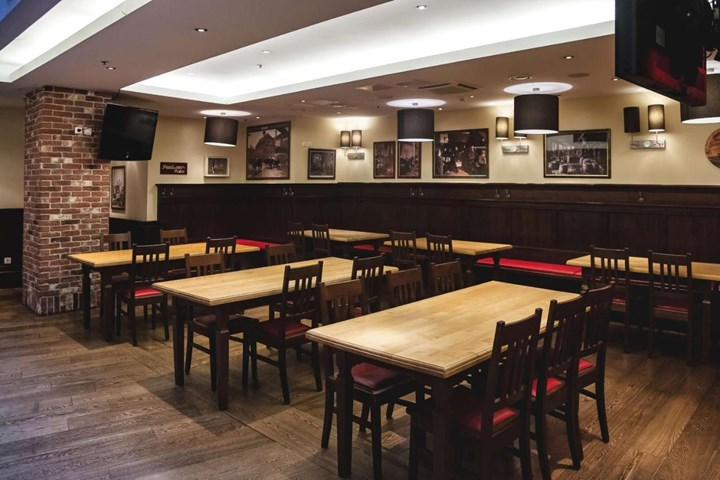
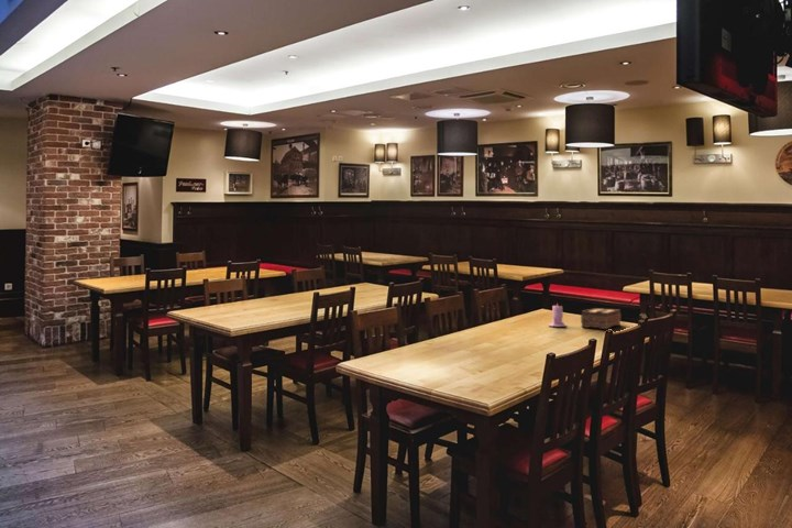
+ candle [548,301,568,328]
+ tissue box [580,307,622,330]
